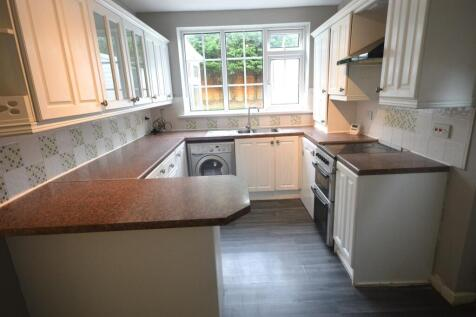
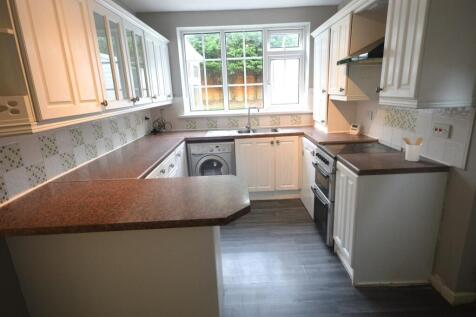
+ utensil holder [400,136,424,162]
